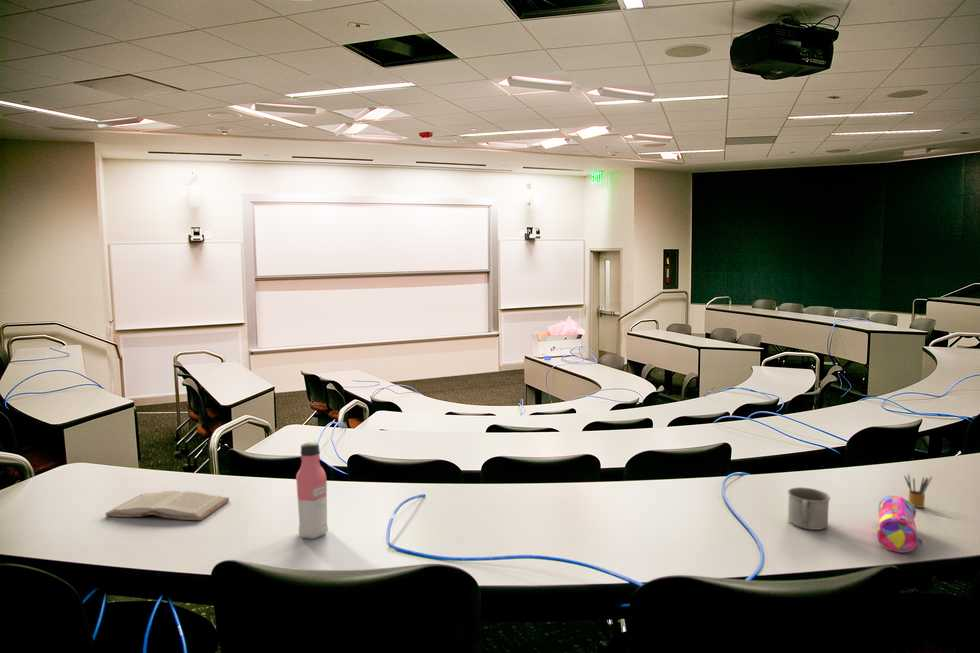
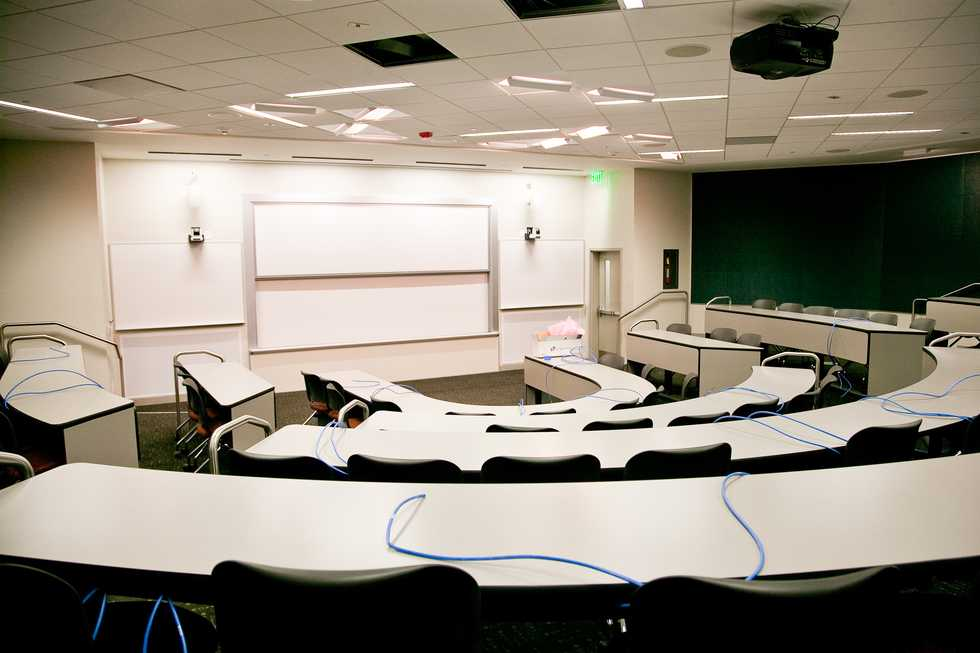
- book [105,490,230,521]
- pencil box [904,473,933,509]
- water bottle [295,441,329,540]
- mug [787,486,831,531]
- pencil case [876,494,924,554]
